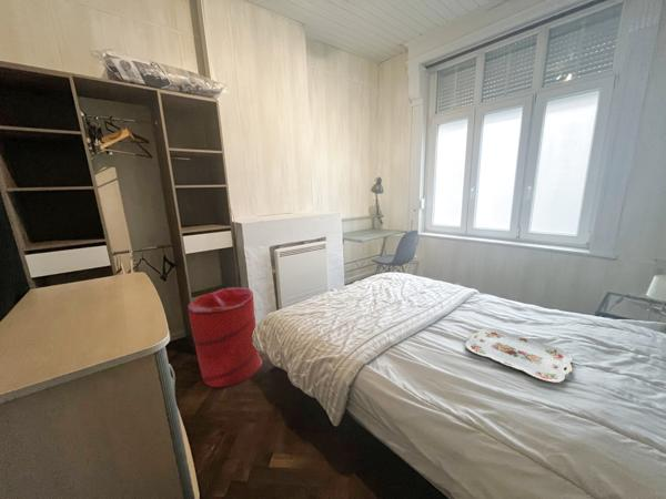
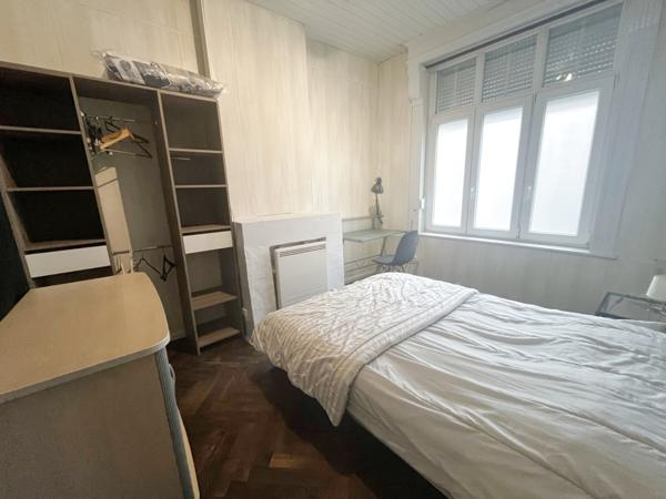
- laundry hamper [186,286,263,388]
- serving tray [464,327,574,384]
